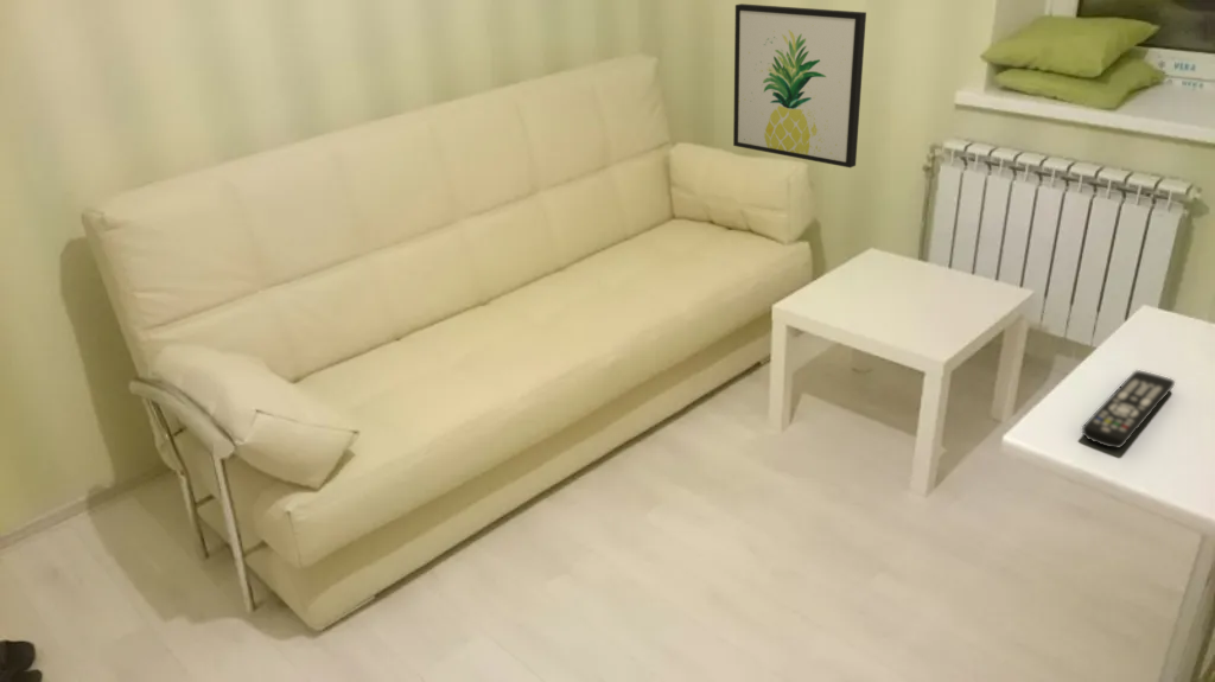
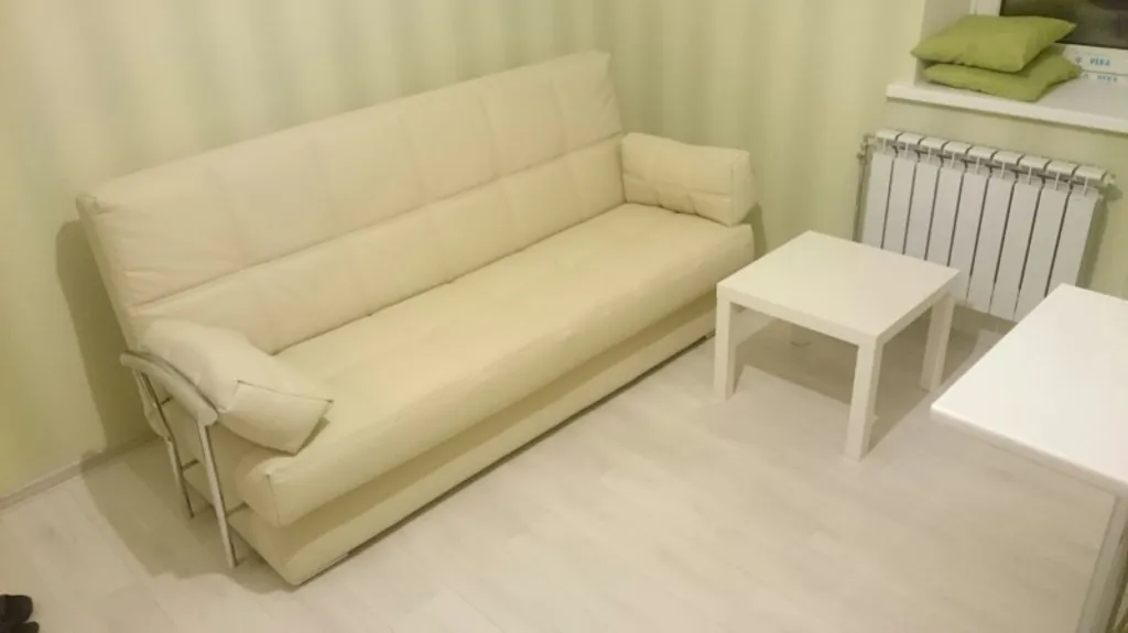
- wall art [732,2,867,168]
- remote control [1081,369,1176,450]
